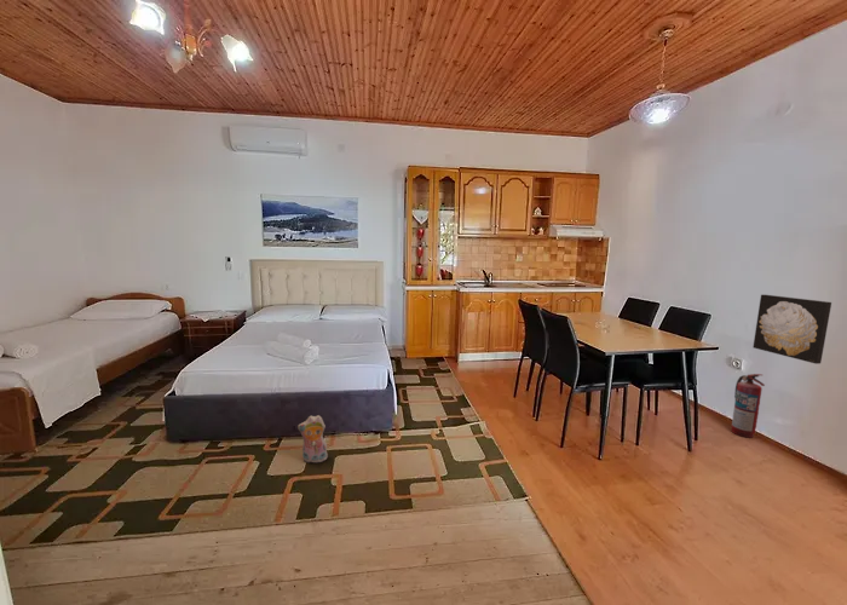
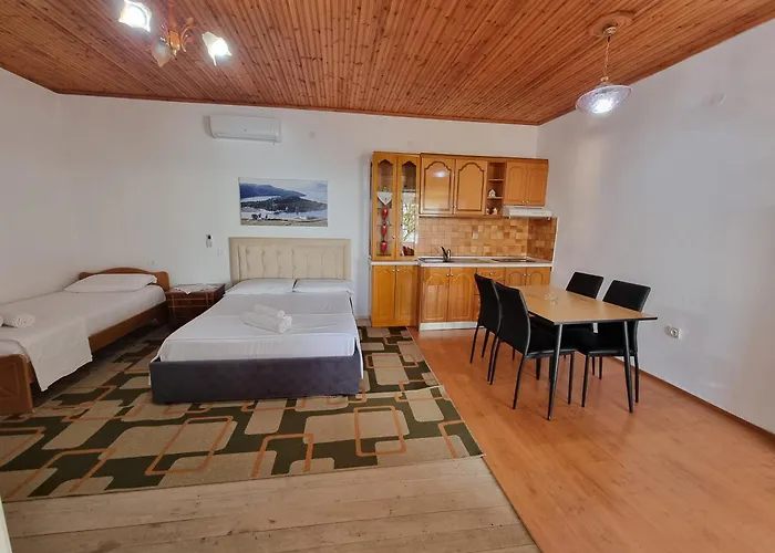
- wall art [751,294,832,365]
- plush toy [296,414,329,463]
- fire extinguisher [731,373,766,439]
